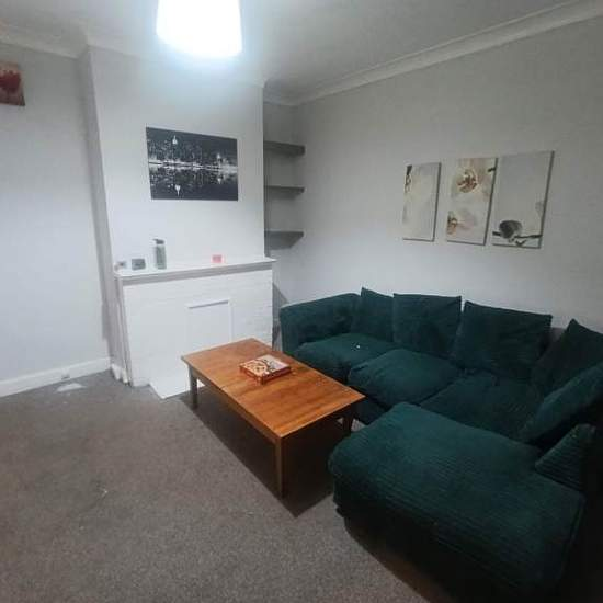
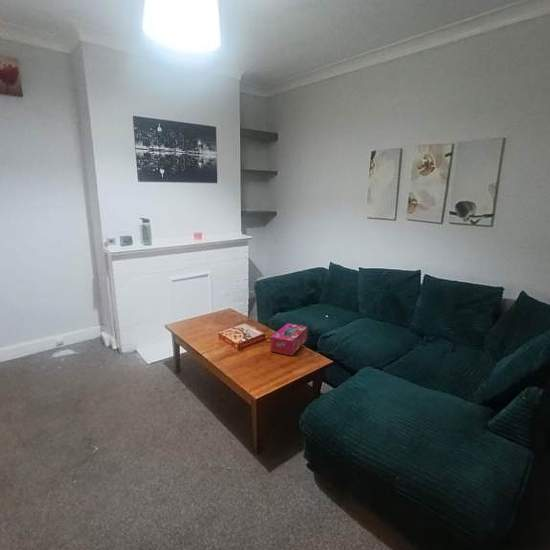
+ tissue box [270,322,308,357]
